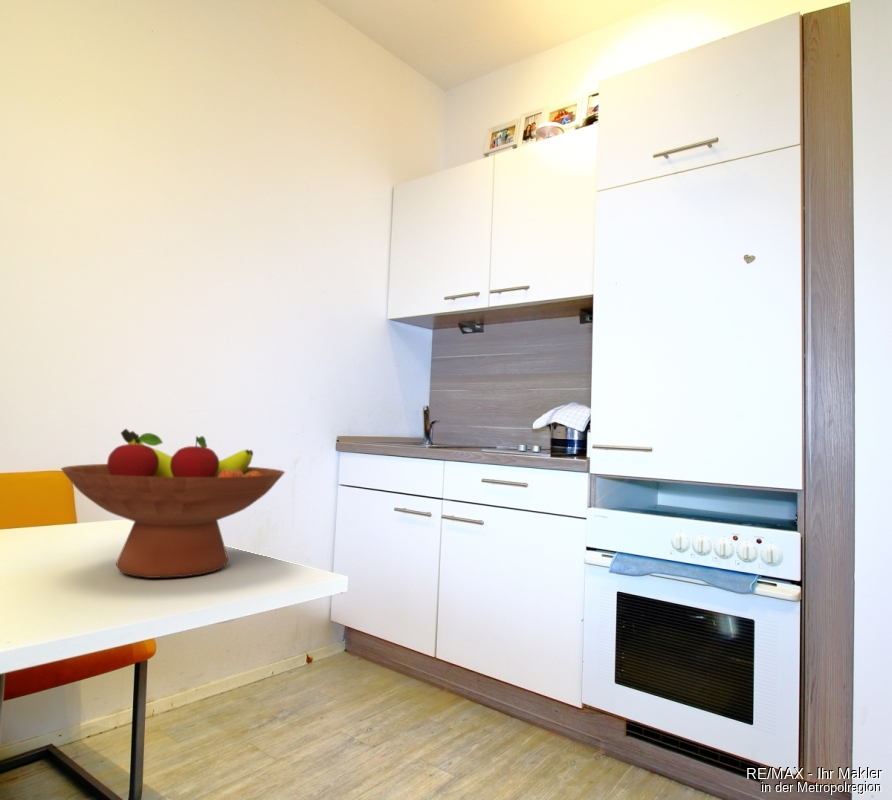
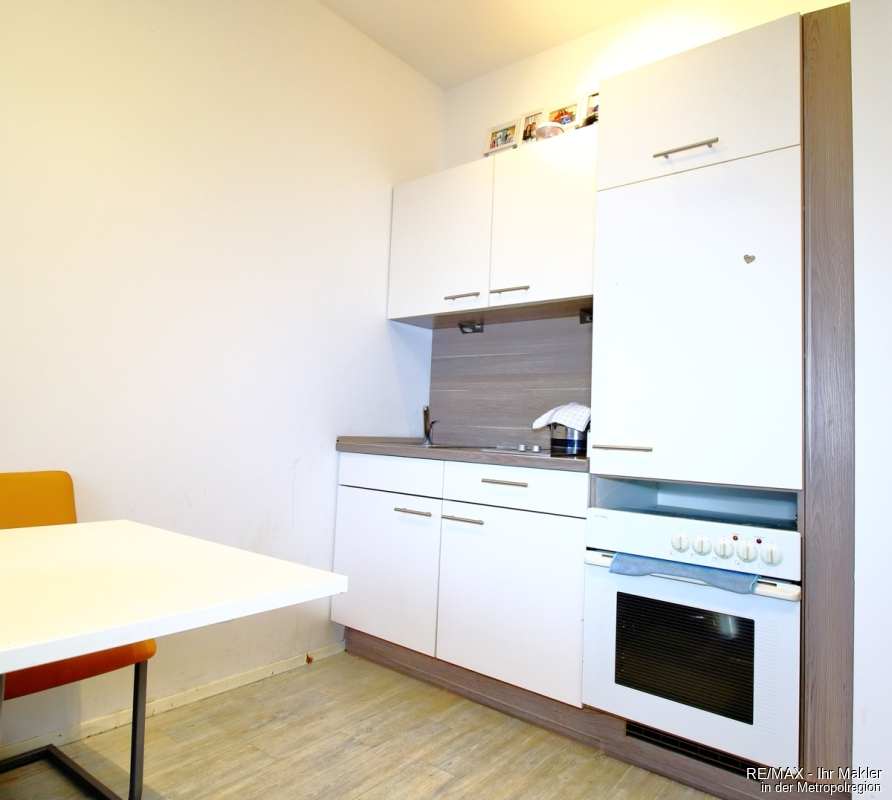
- fruit bowl [60,428,286,579]
